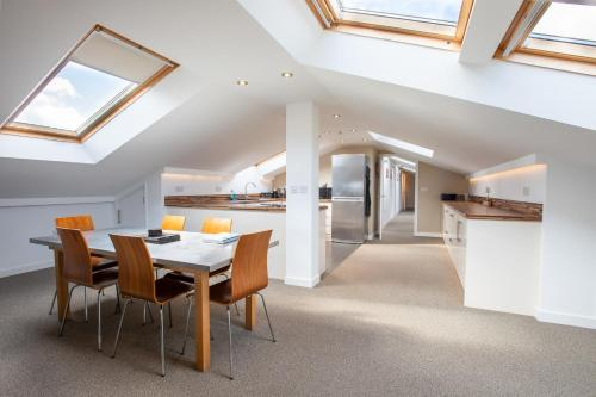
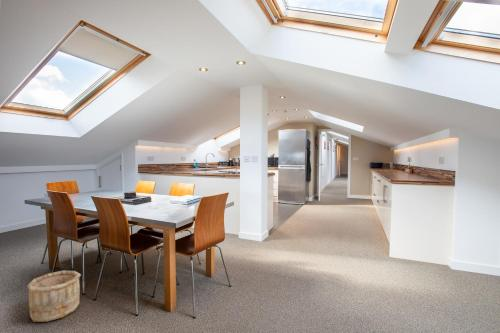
+ wooden bucket [26,270,82,323]
